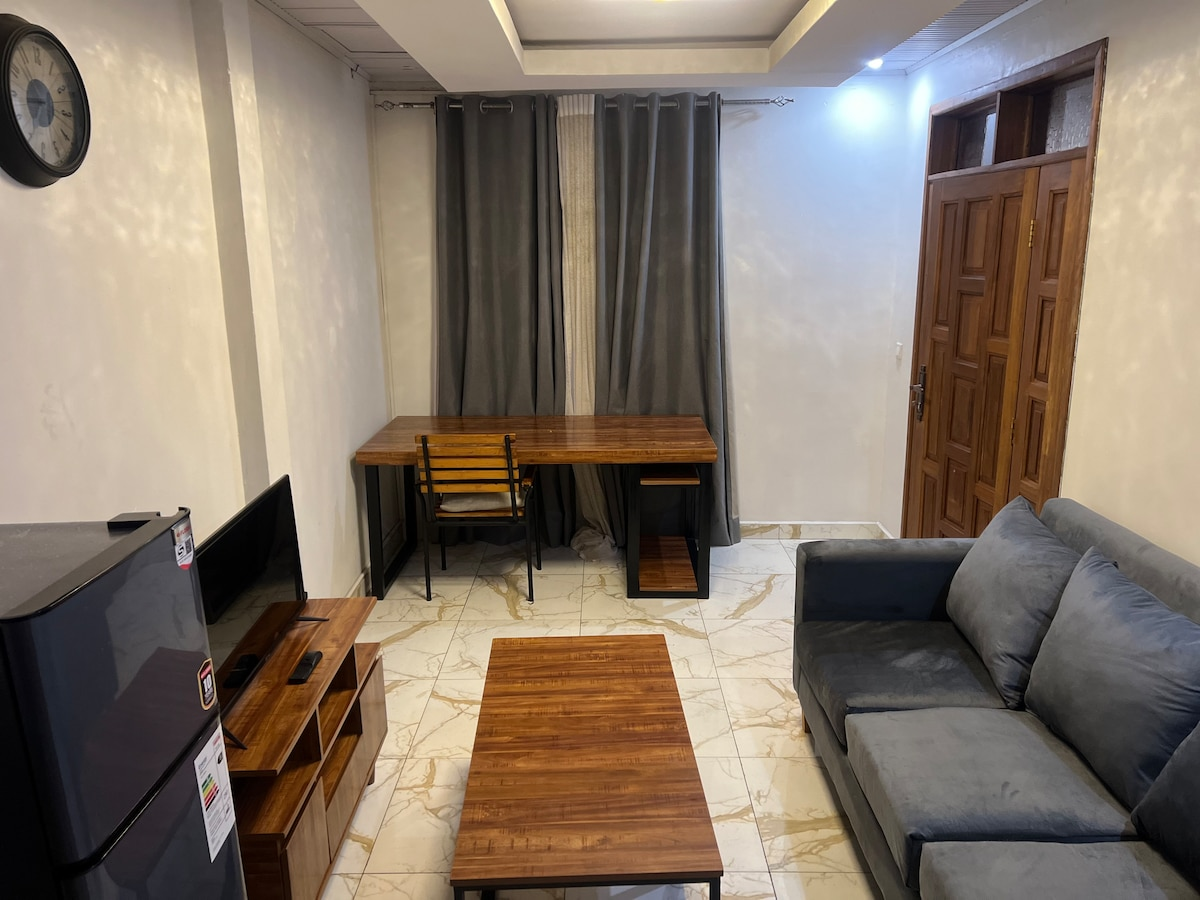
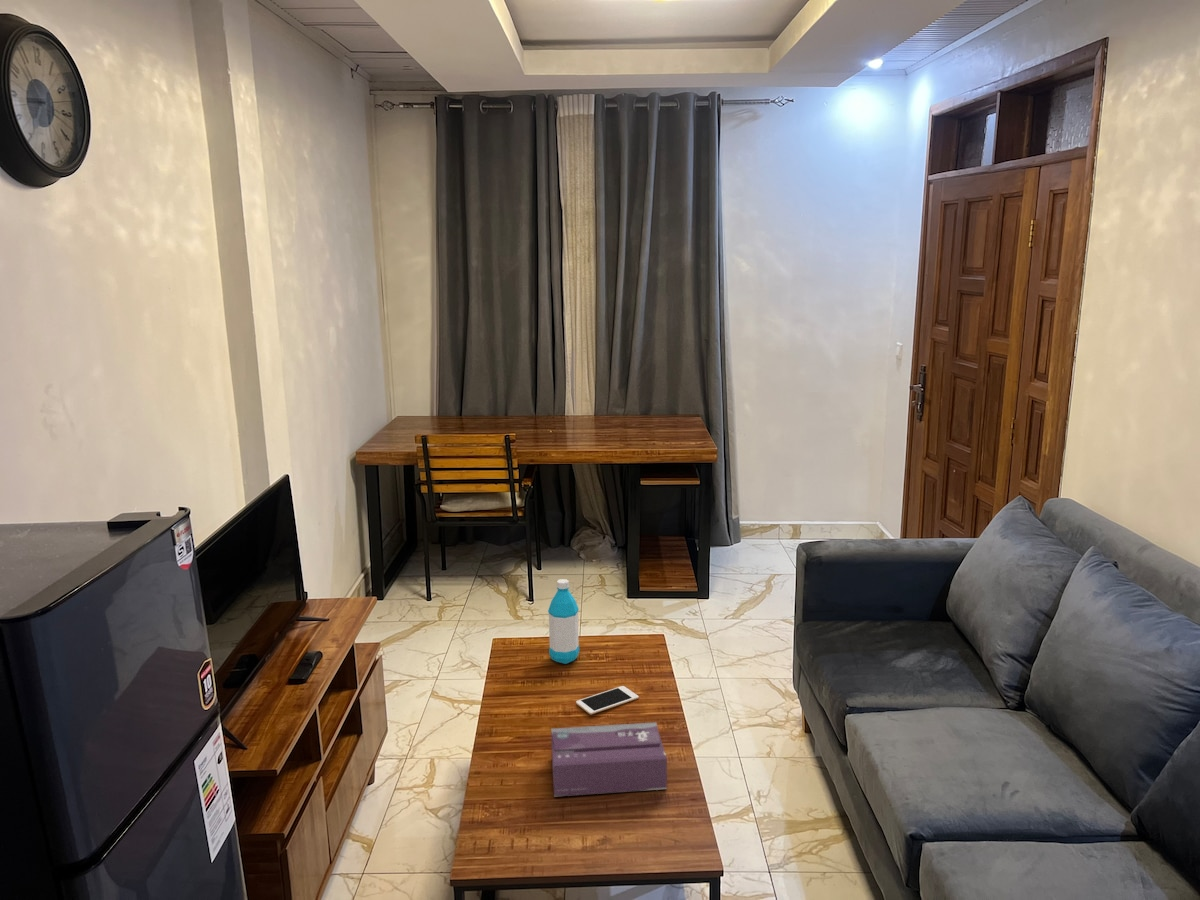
+ cell phone [575,685,640,716]
+ water bottle [547,578,580,665]
+ tissue box [550,721,668,797]
